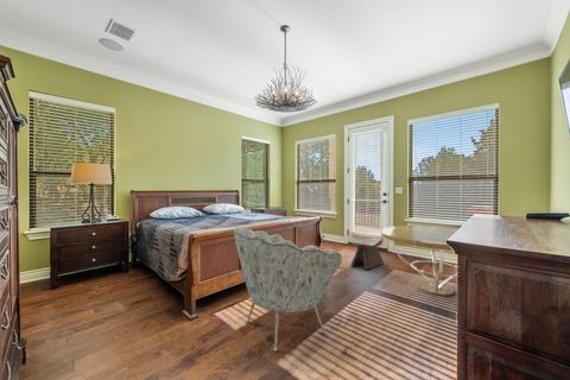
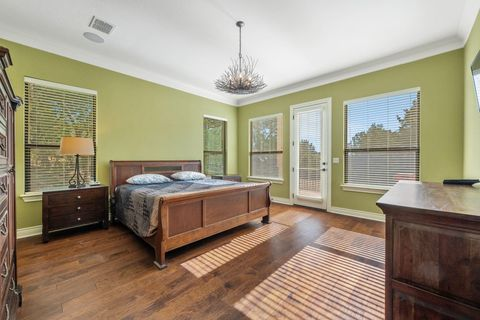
- coffee table [380,224,458,297]
- stool [350,236,385,272]
- armchair [233,227,343,353]
